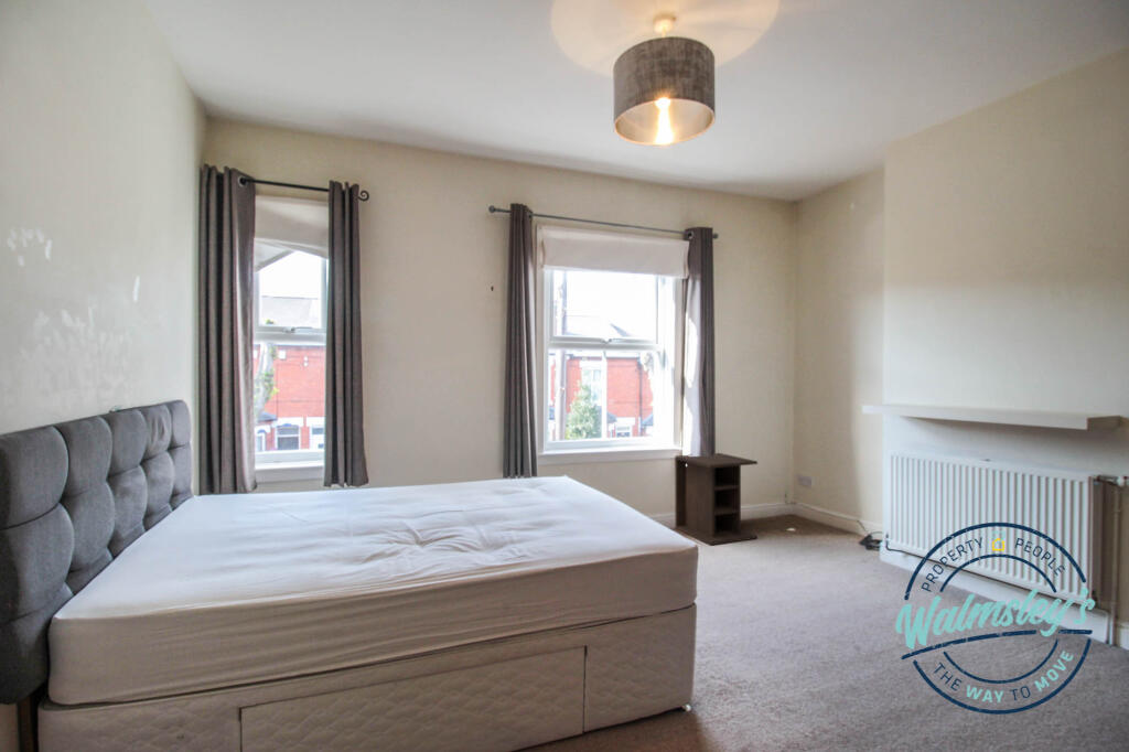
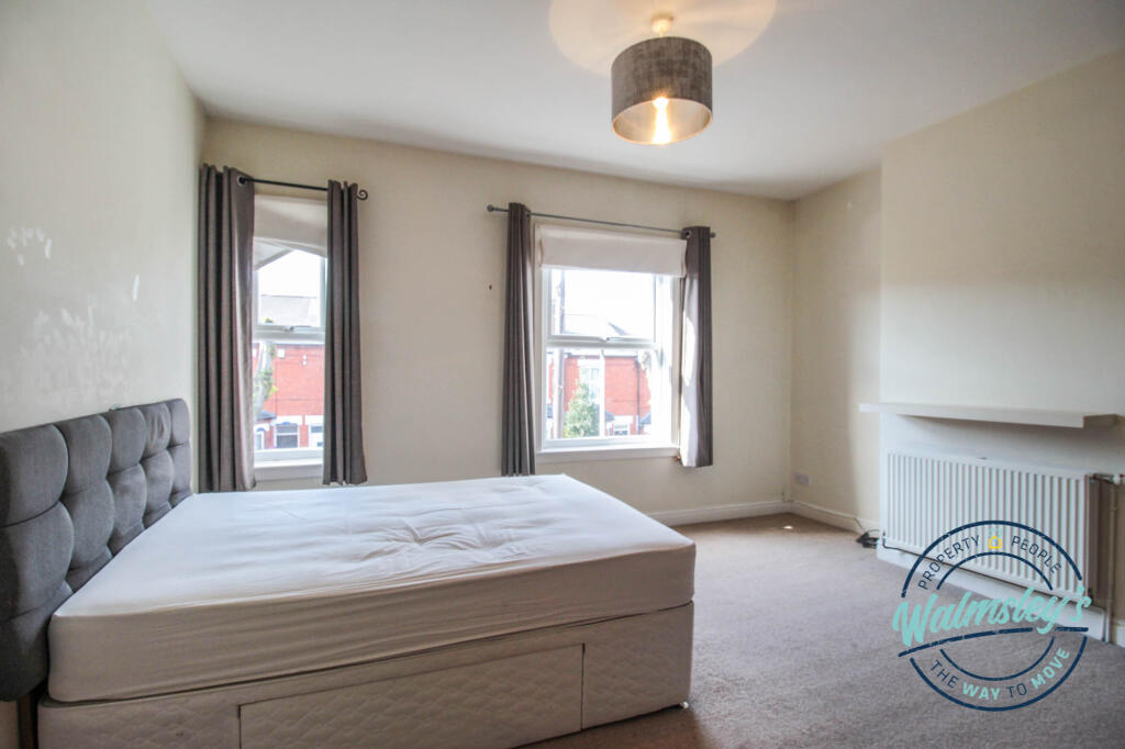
- nightstand [674,452,759,547]
